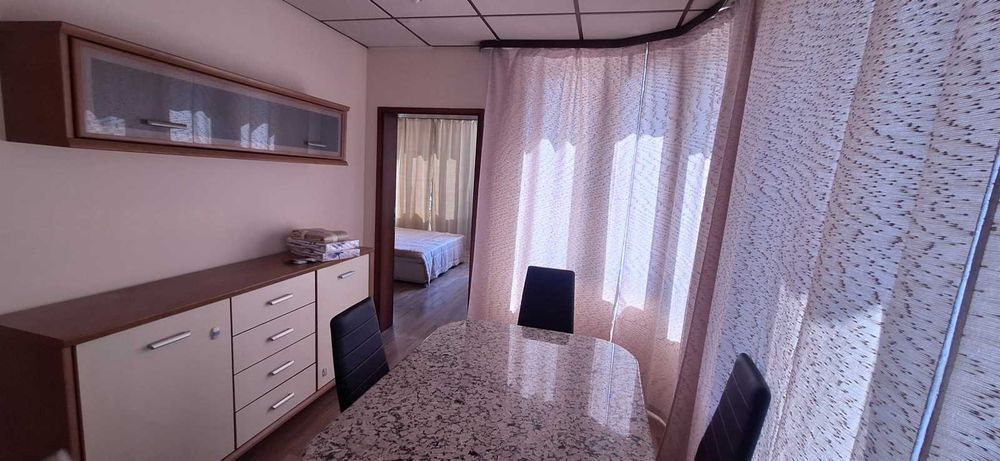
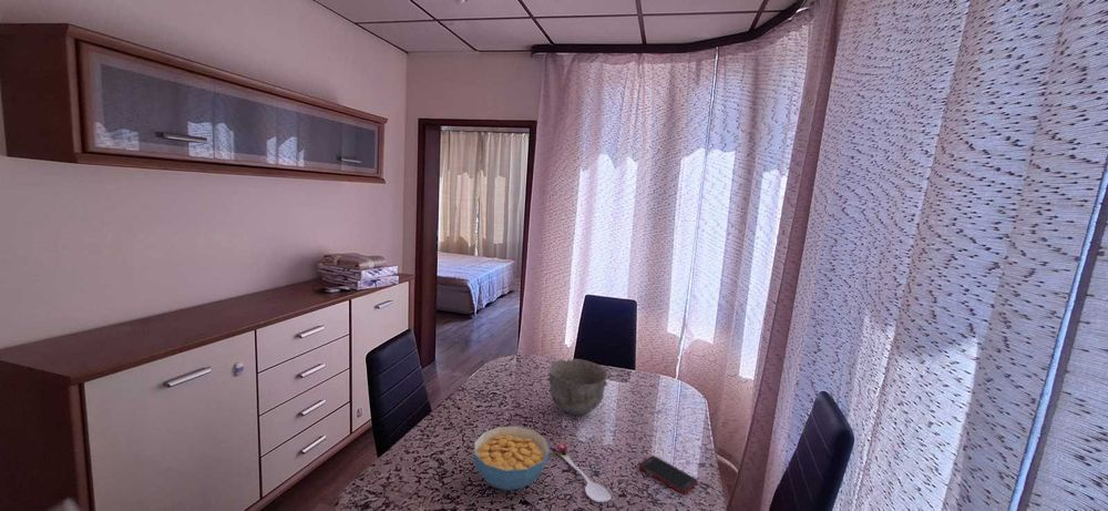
+ bowl [546,358,609,416]
+ spoon [555,442,612,503]
+ cell phone [638,454,699,495]
+ cereal bowl [473,425,551,491]
